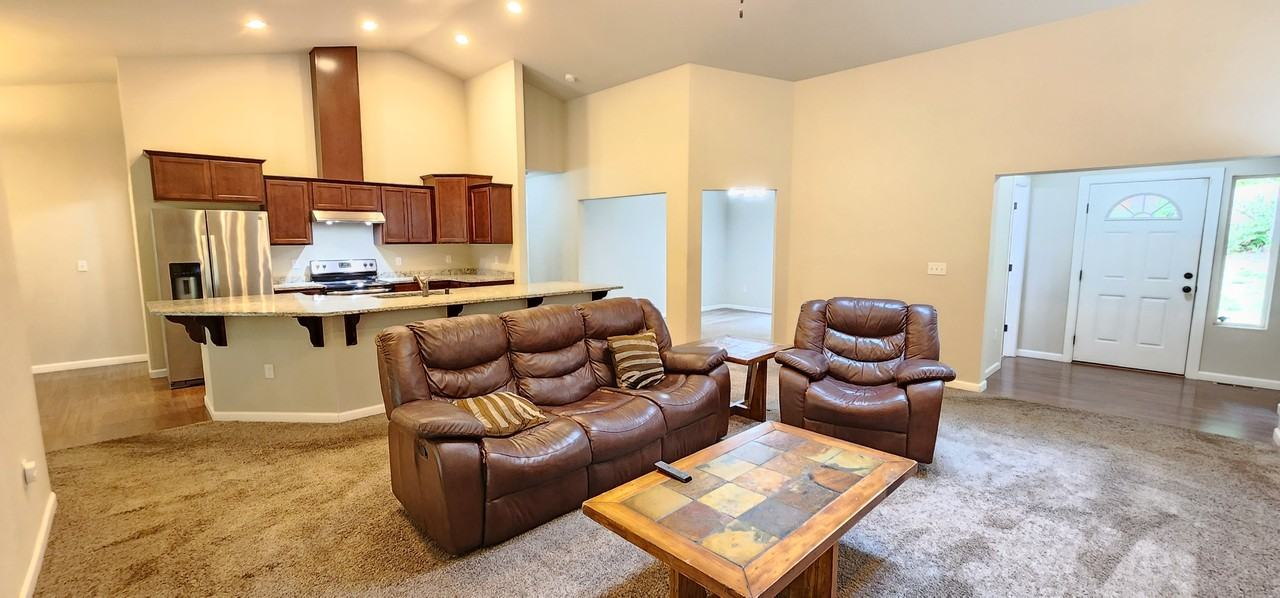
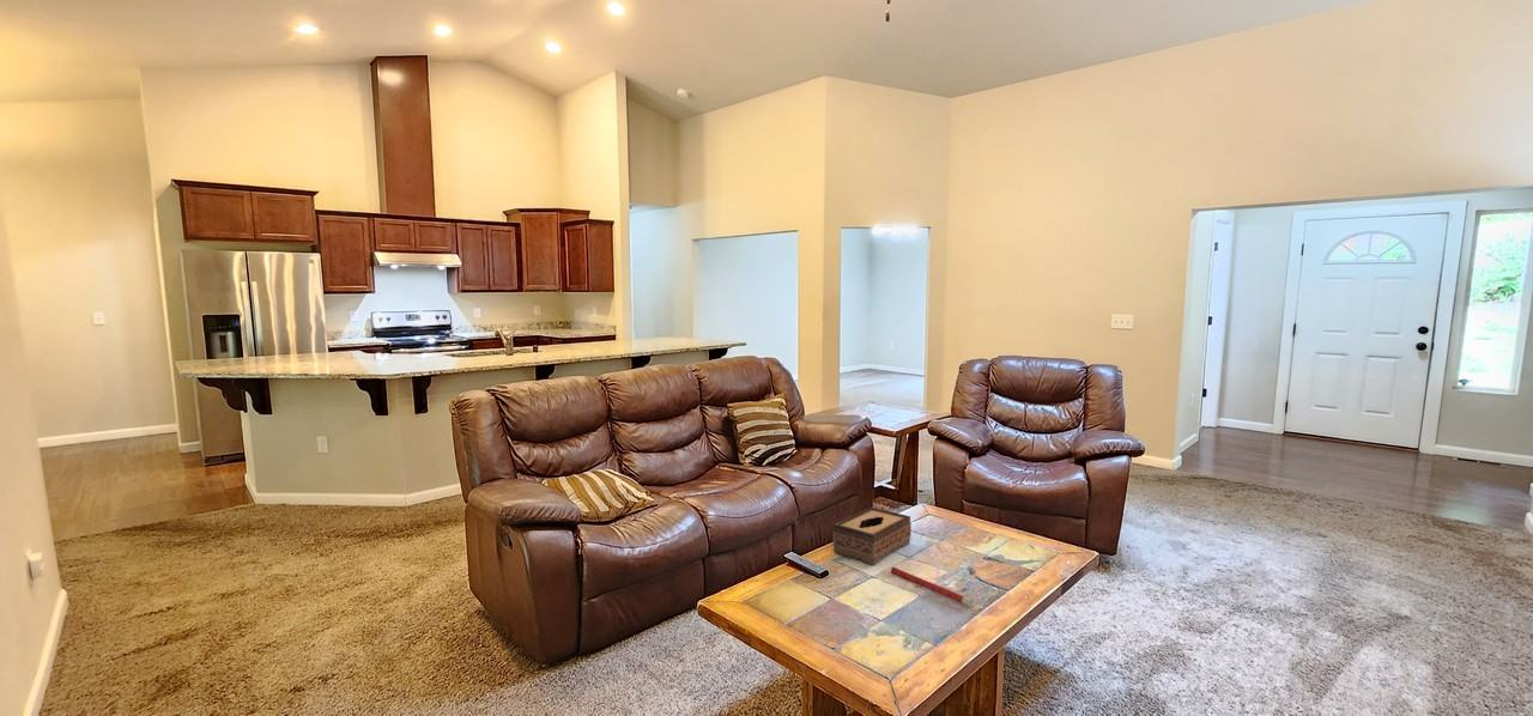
+ candle [890,566,975,608]
+ tissue box [831,506,913,565]
